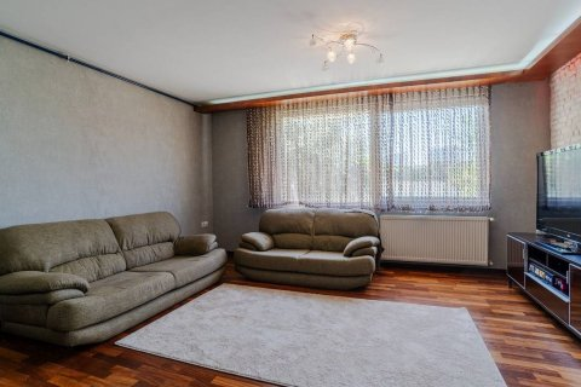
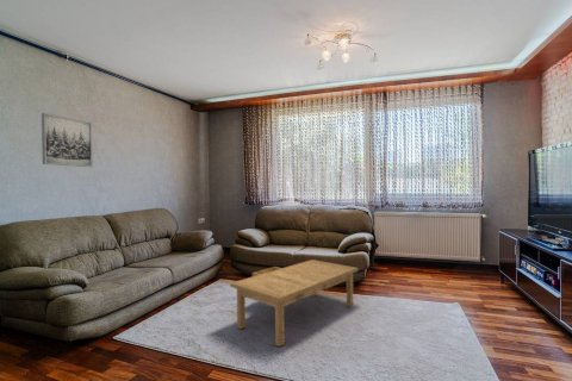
+ coffee table [229,258,360,348]
+ wall art [41,112,93,168]
